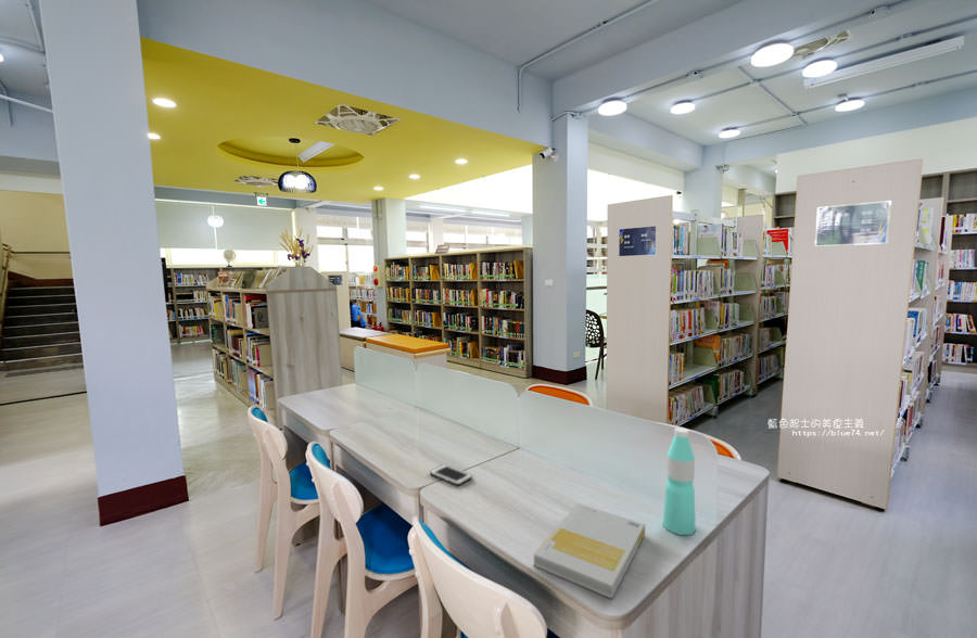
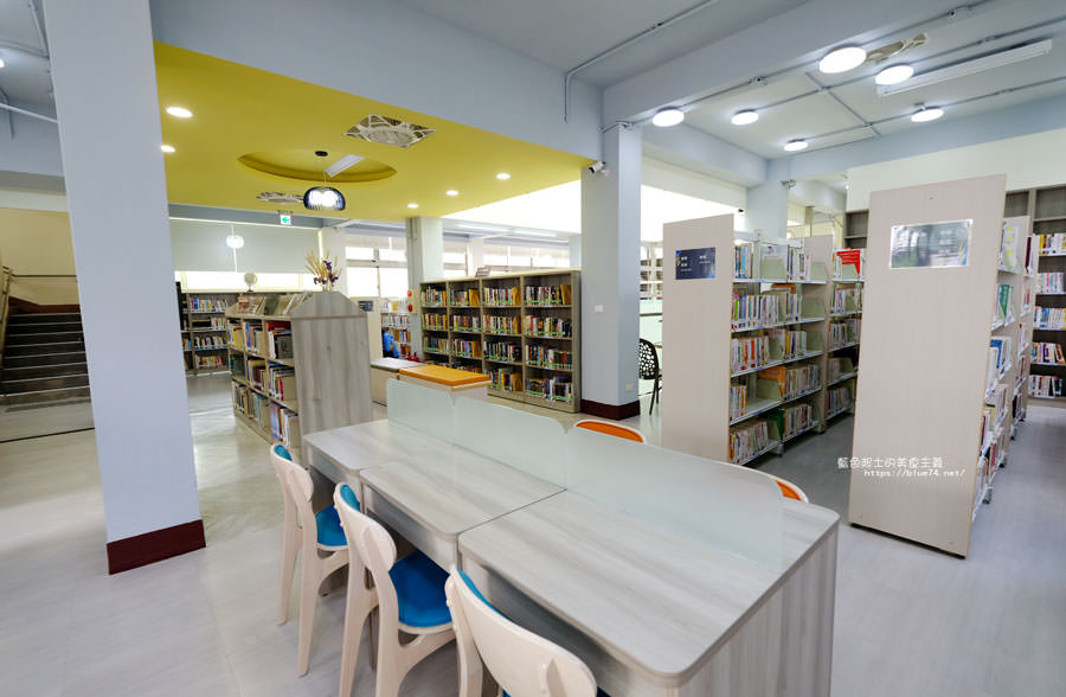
- cell phone [429,463,473,486]
- water bottle [662,426,697,536]
- book [533,502,646,600]
